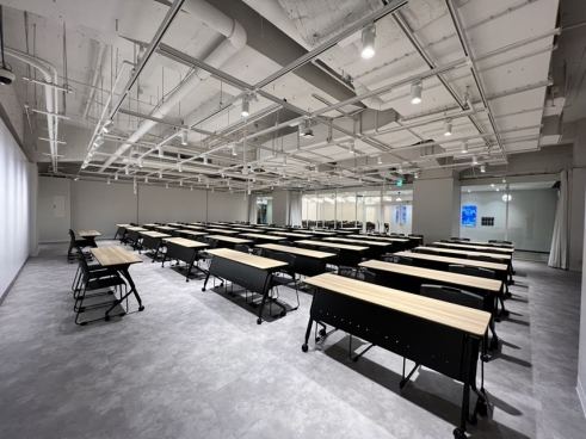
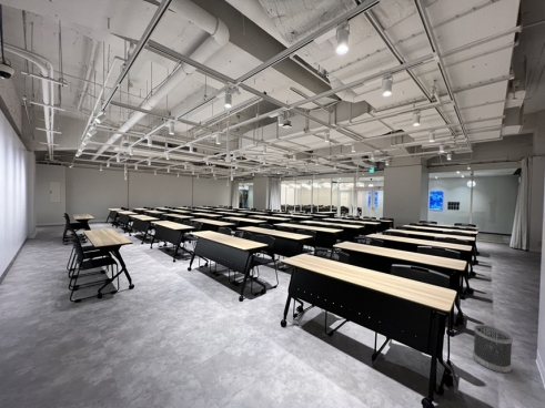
+ wastebasket [472,324,514,374]
